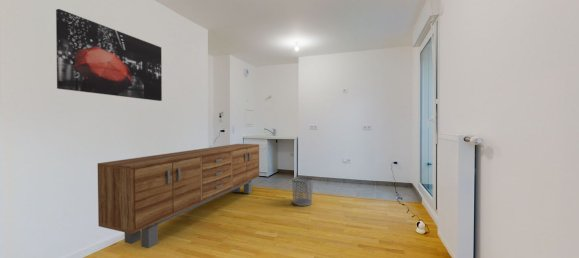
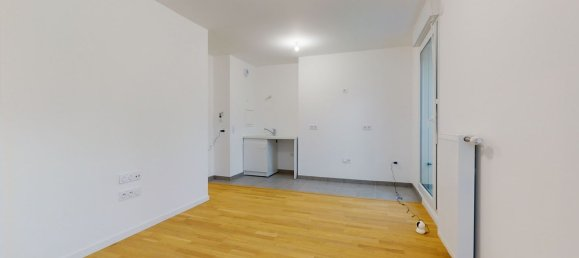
- wall art [55,8,163,102]
- sideboard [97,143,260,249]
- waste bin [291,176,314,207]
